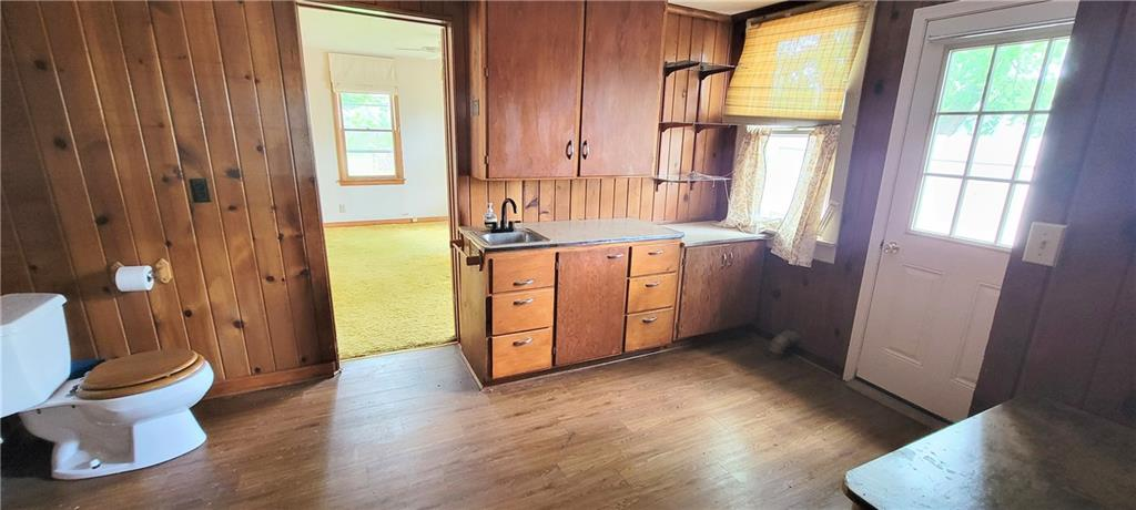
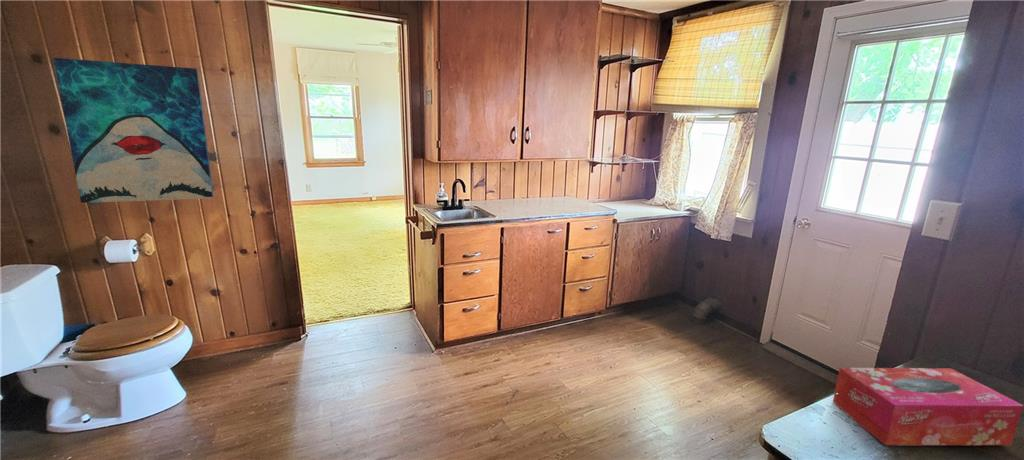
+ wall art [52,57,215,204]
+ tissue box [832,367,1024,446]
